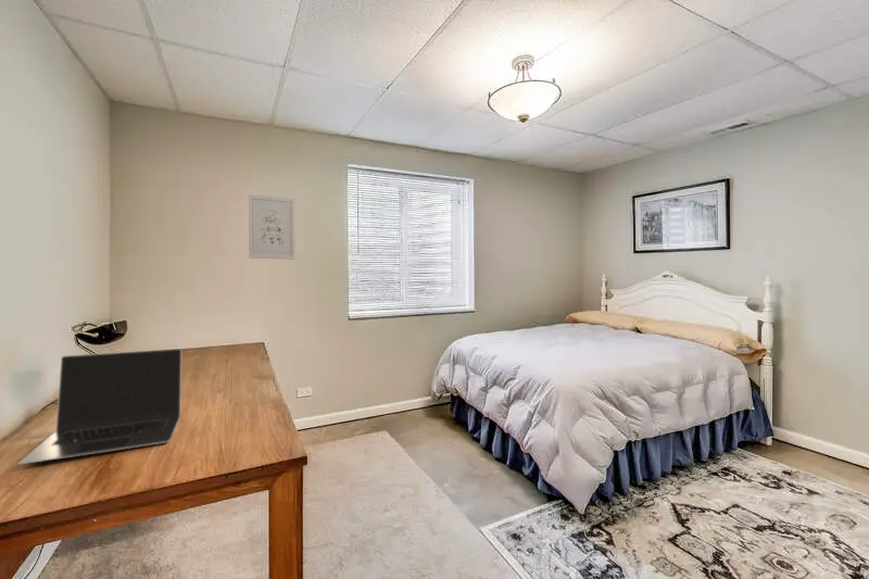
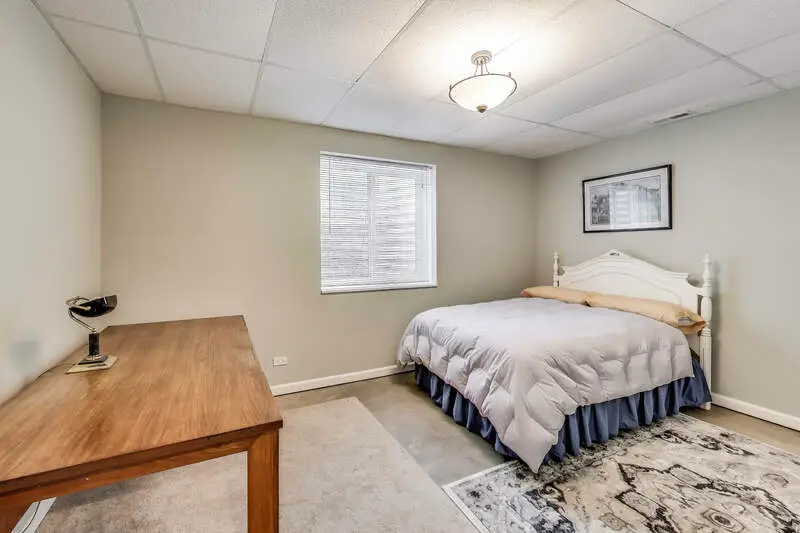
- laptop [17,348,182,466]
- wall art [248,193,297,261]
